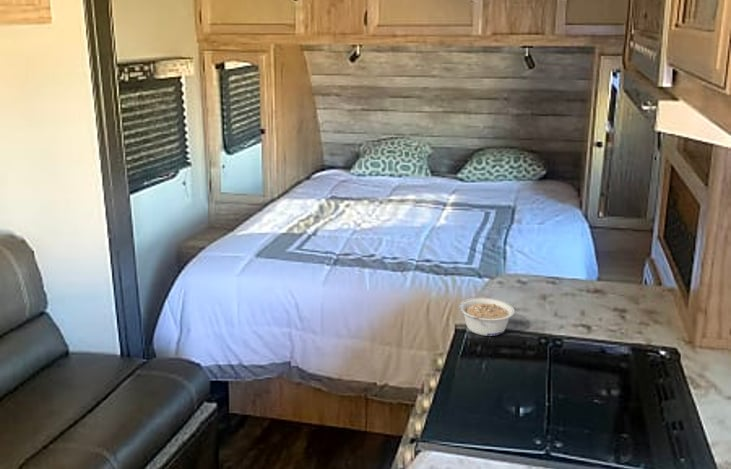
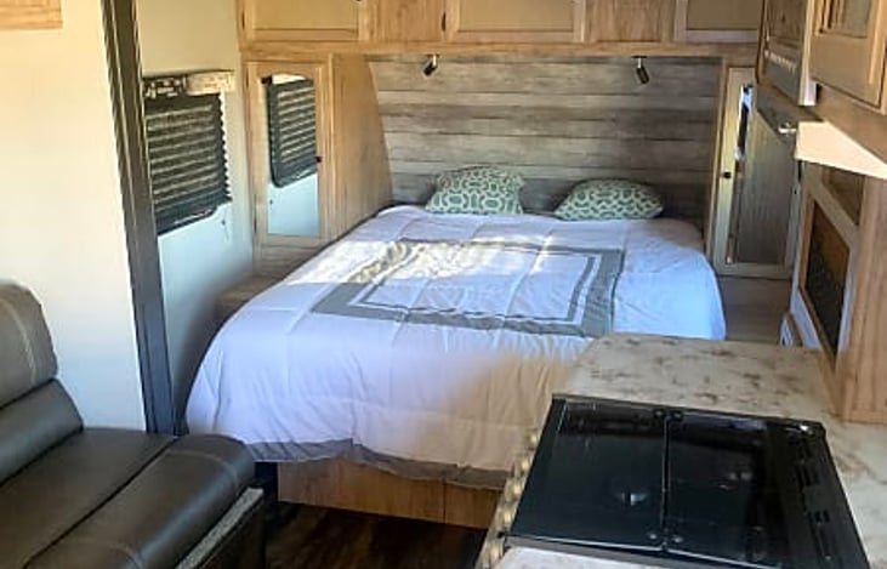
- legume [458,297,516,337]
